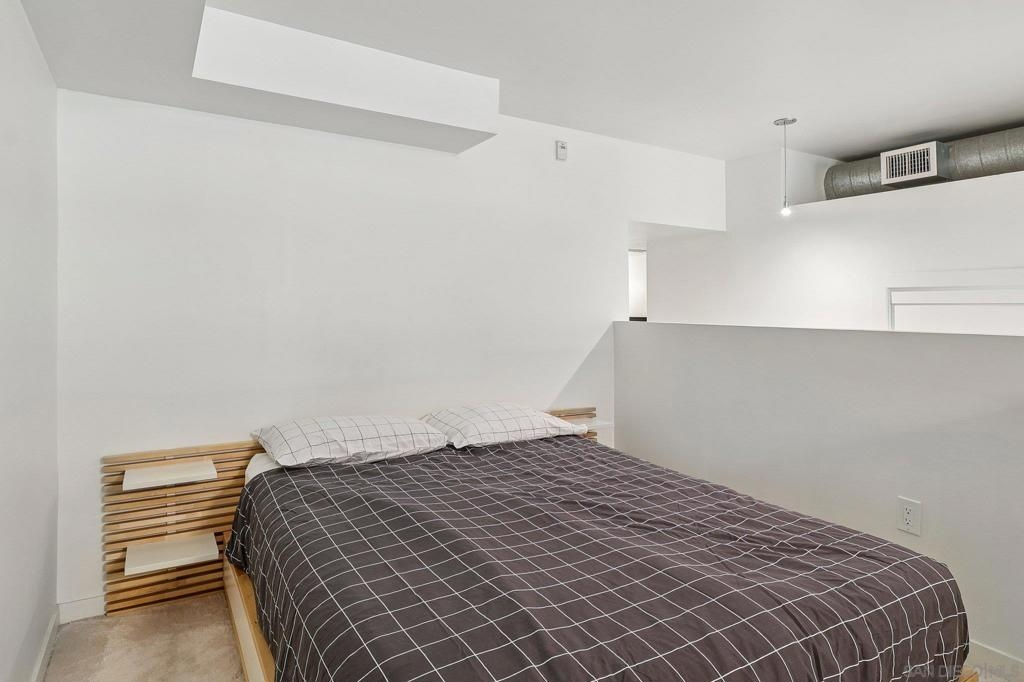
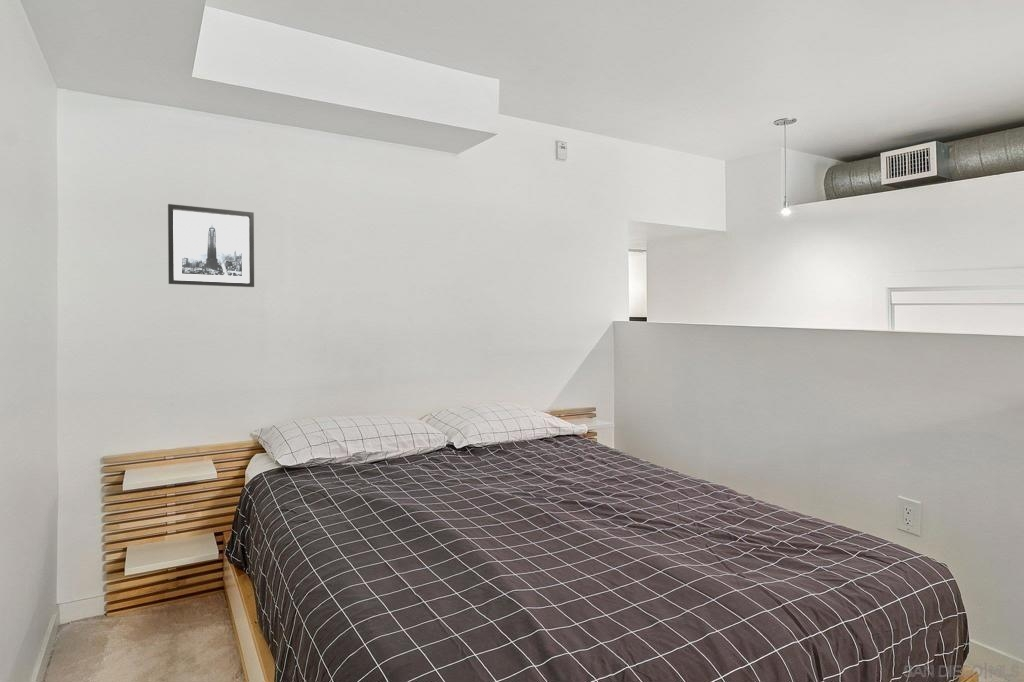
+ wall art [167,203,255,288]
